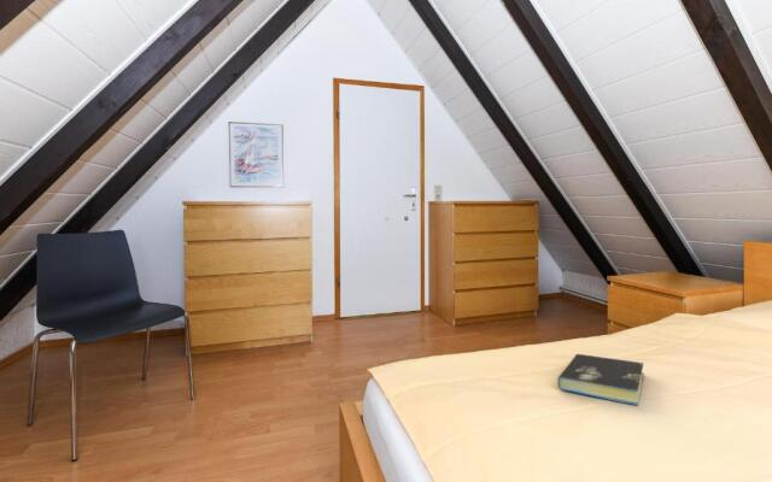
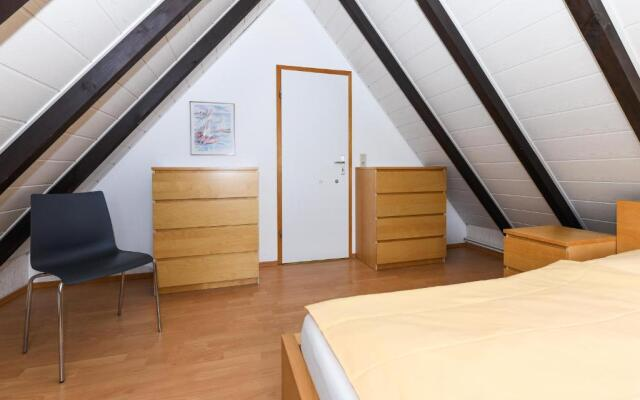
- book [556,353,645,406]
